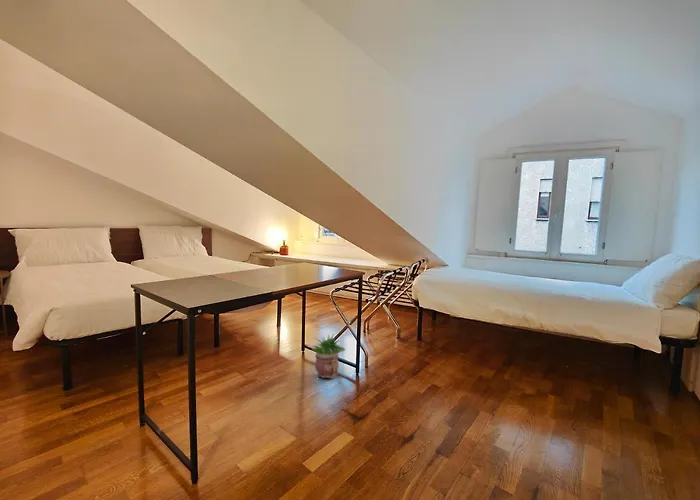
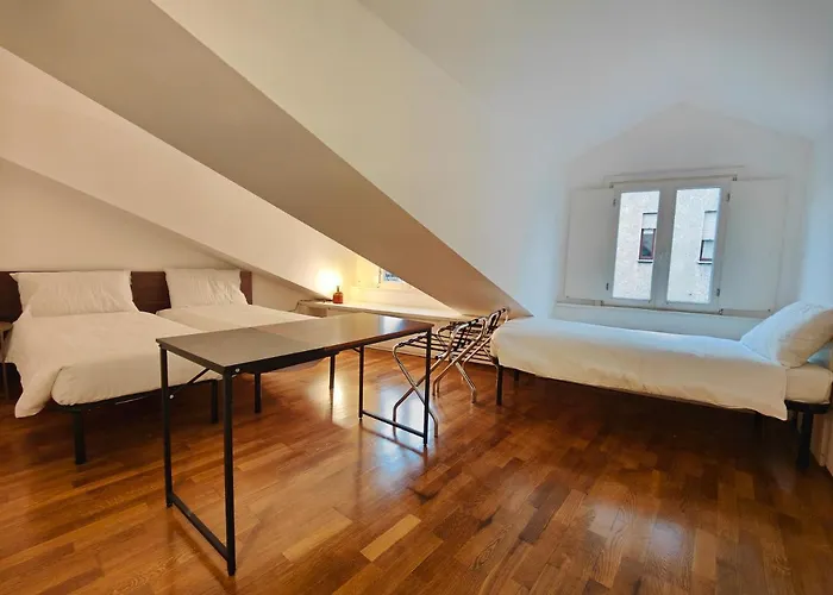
- potted plant [310,334,346,379]
